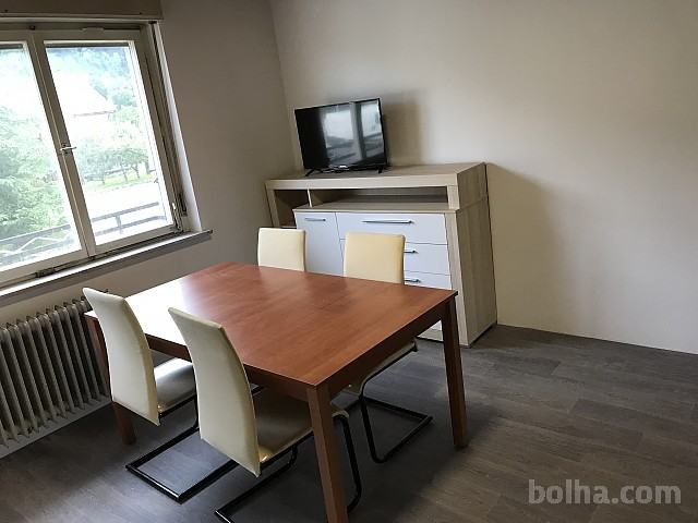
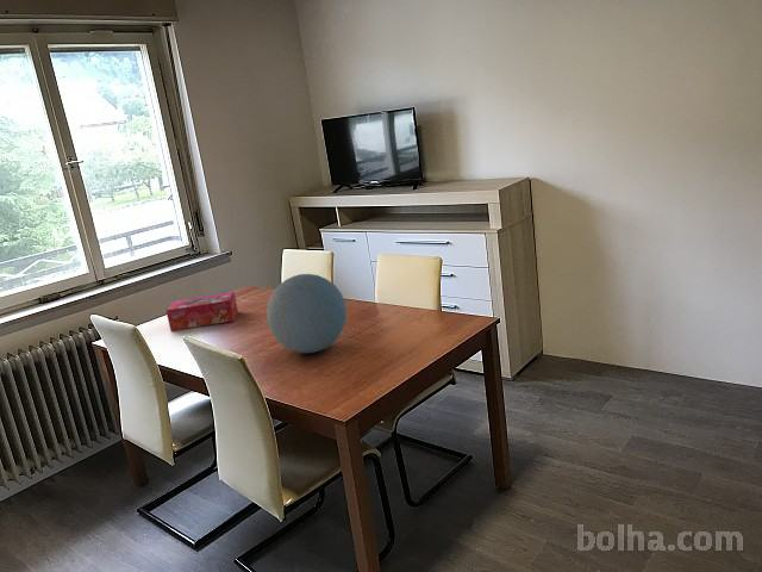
+ tissue box [164,291,239,331]
+ decorative orb [266,273,348,354]
